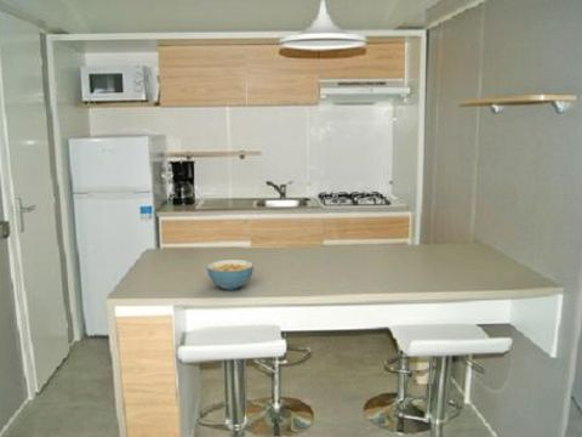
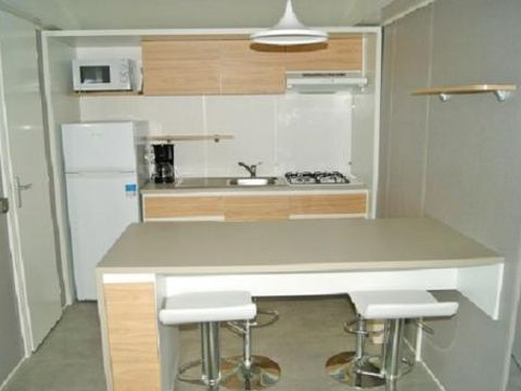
- cereal bowl [206,259,255,291]
